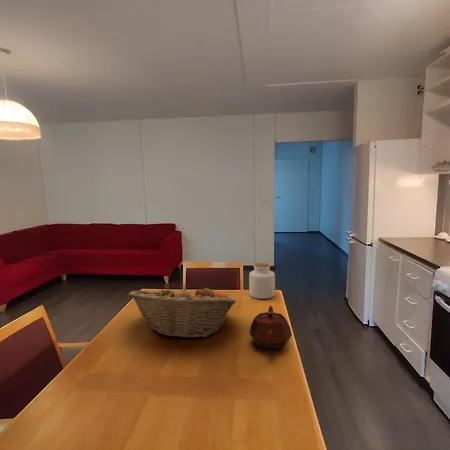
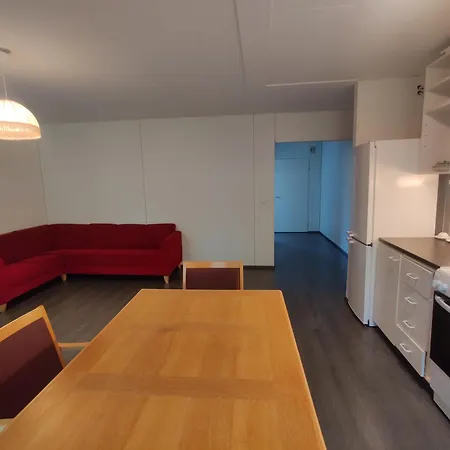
- teapot [248,305,293,350]
- jar [248,262,276,300]
- fruit basket [127,283,237,339]
